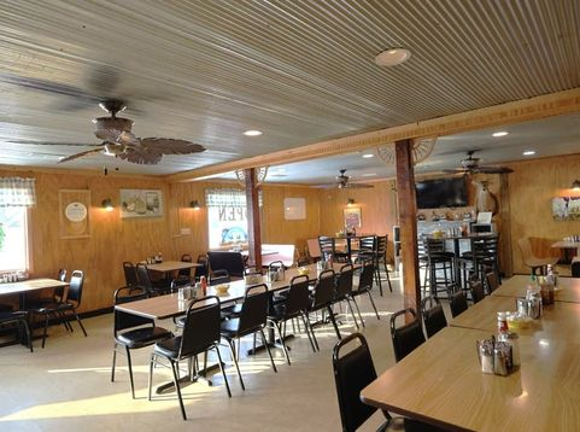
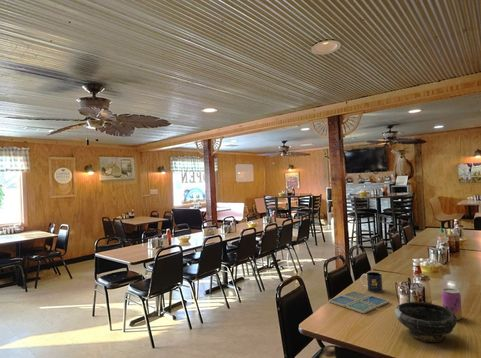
+ mug [360,271,384,293]
+ bowl [394,301,458,343]
+ drink coaster [328,290,390,315]
+ beverage can [441,287,463,321]
